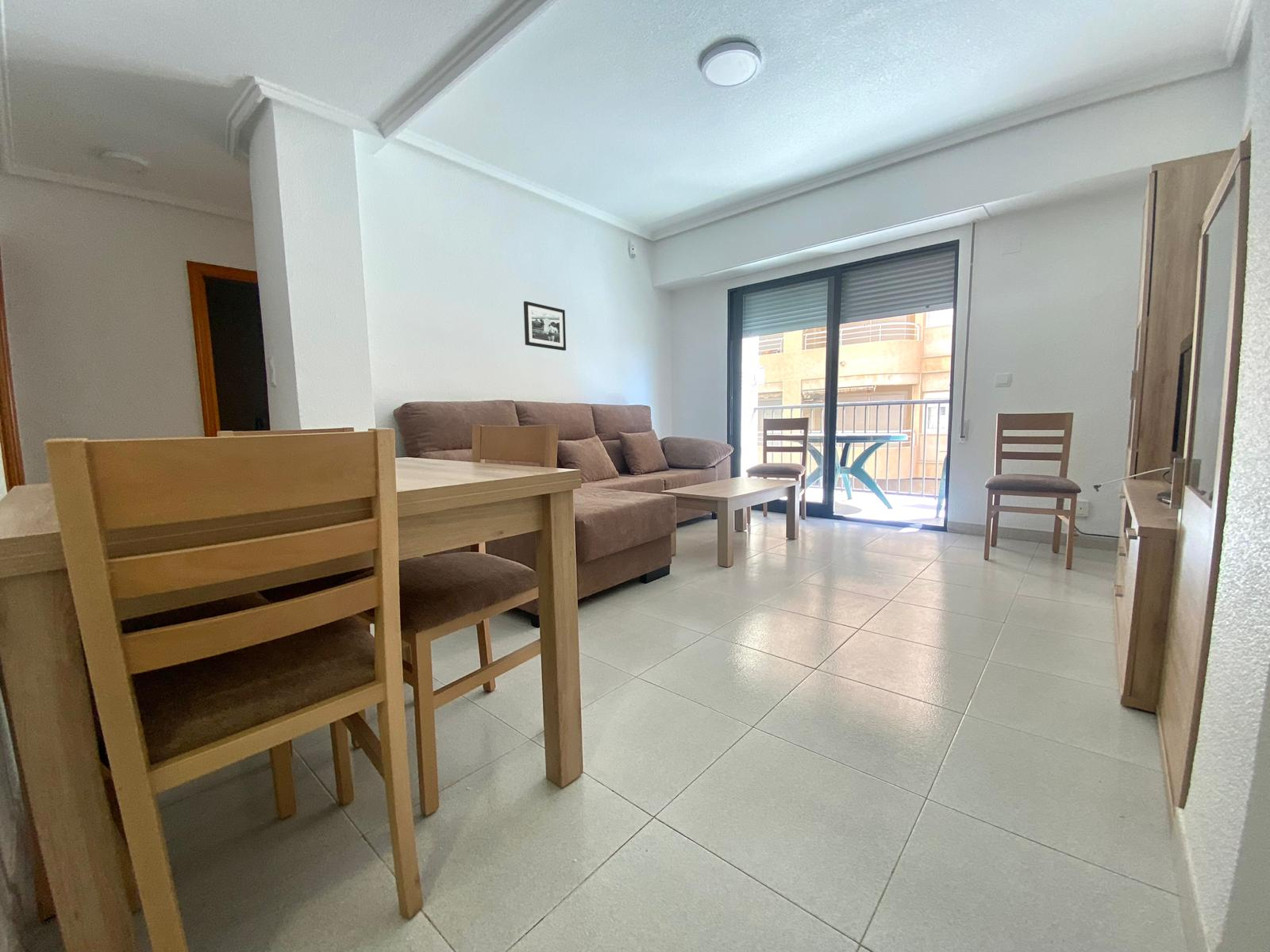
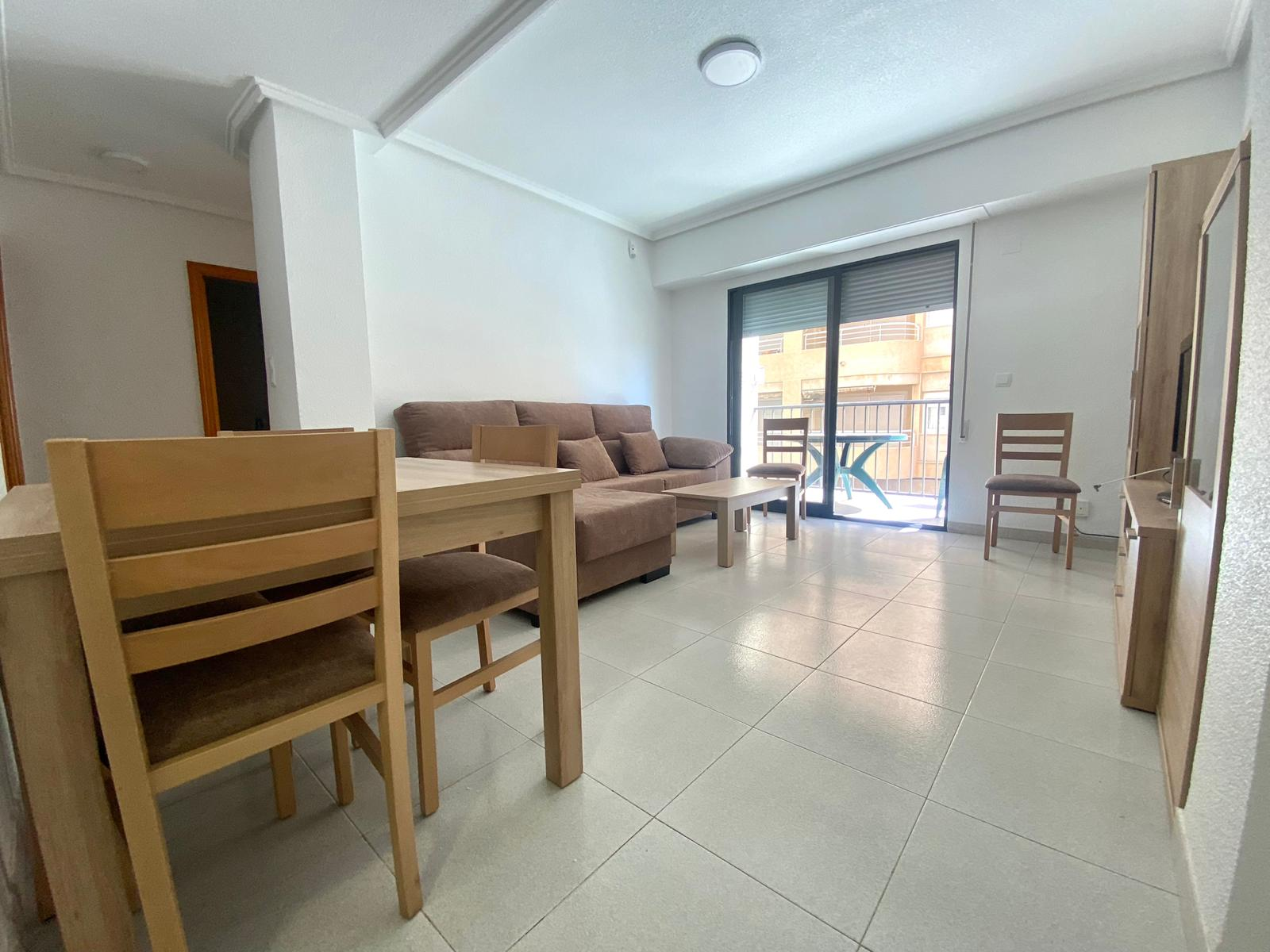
- picture frame [523,301,567,351]
